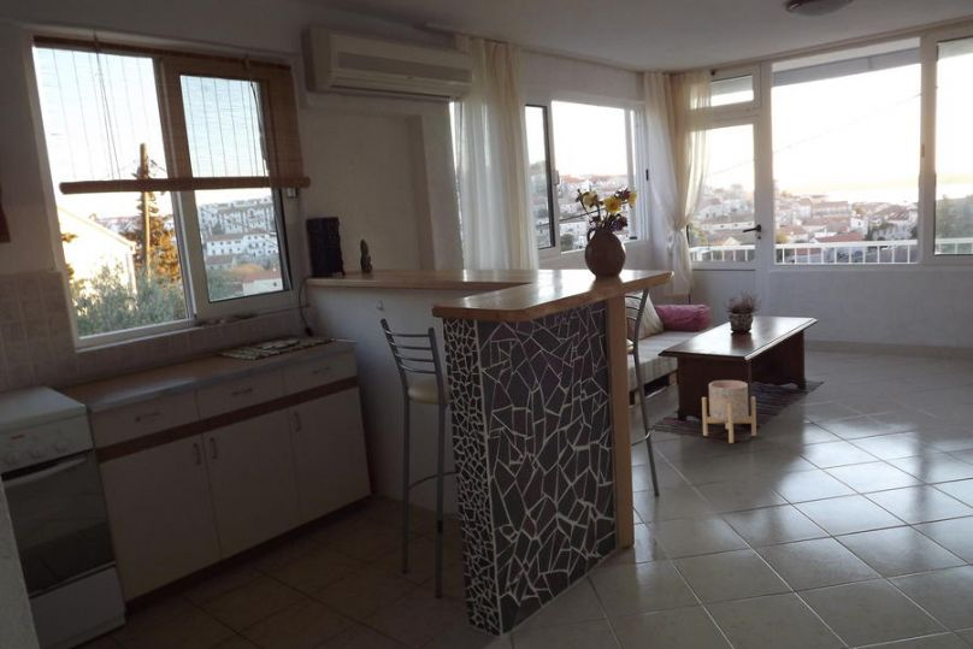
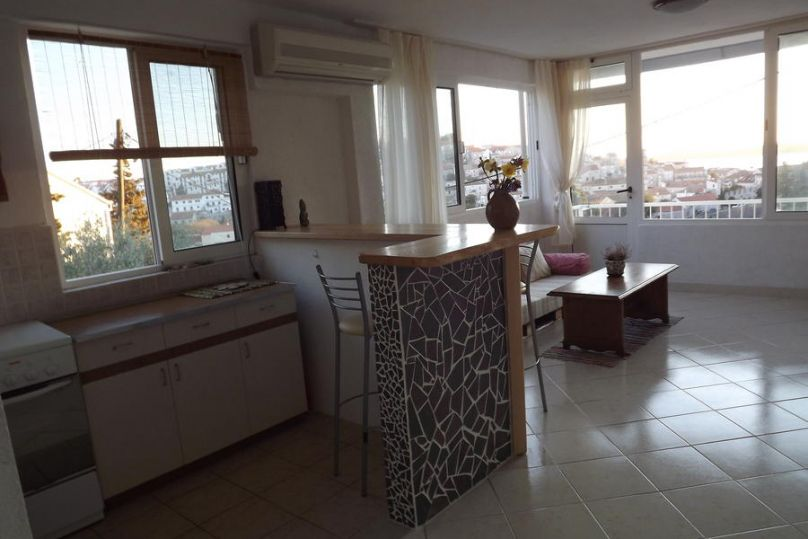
- planter [701,379,757,444]
